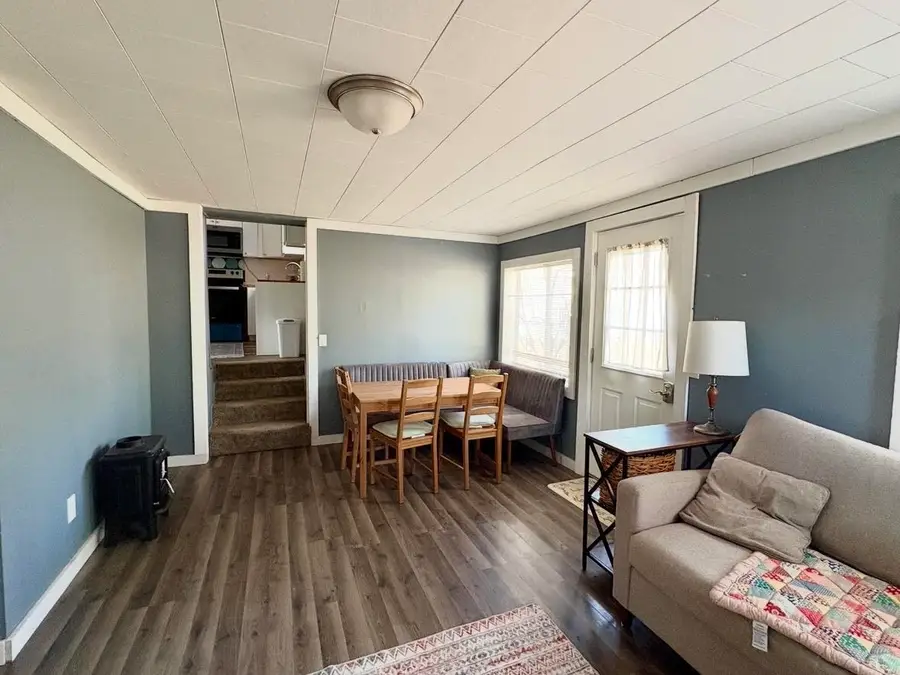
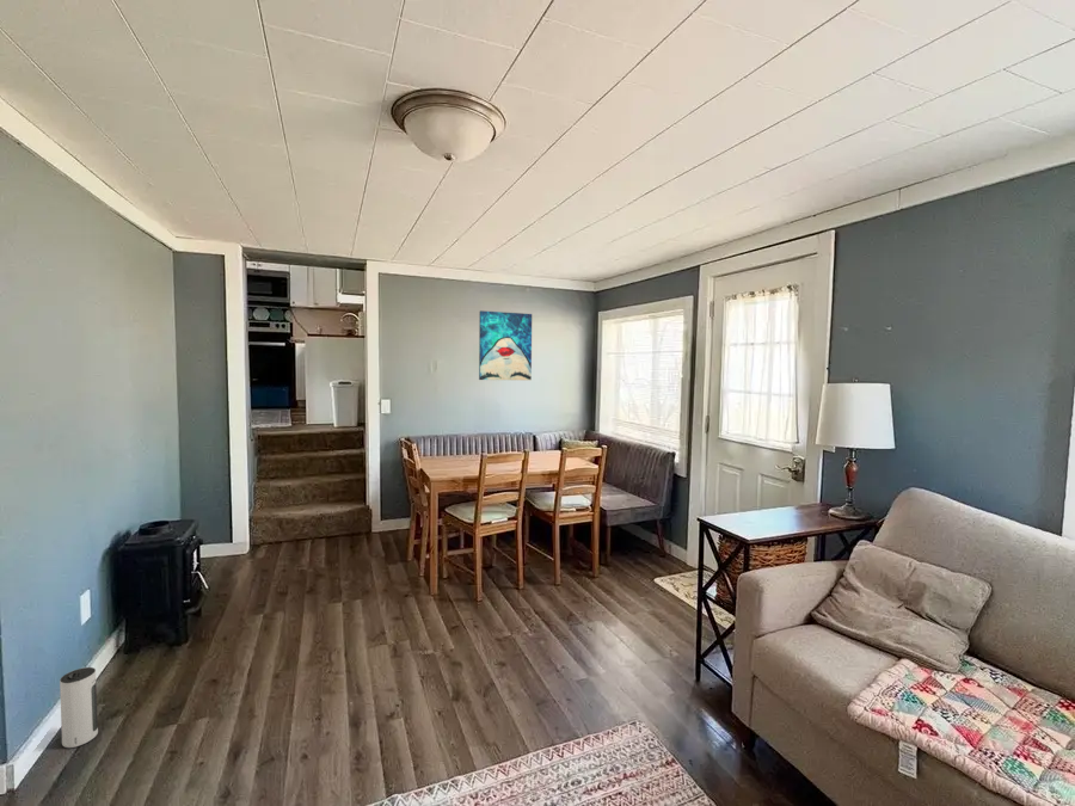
+ speaker [59,666,99,749]
+ wall art [478,309,533,381]
